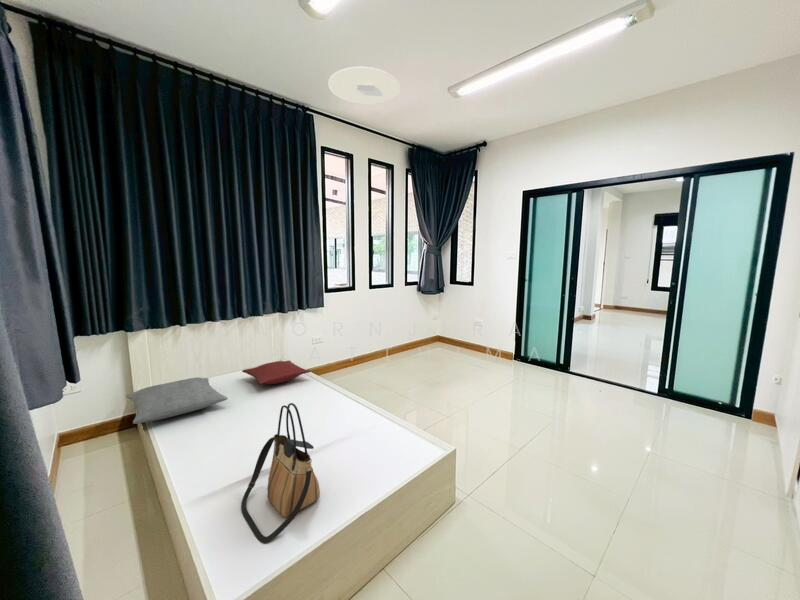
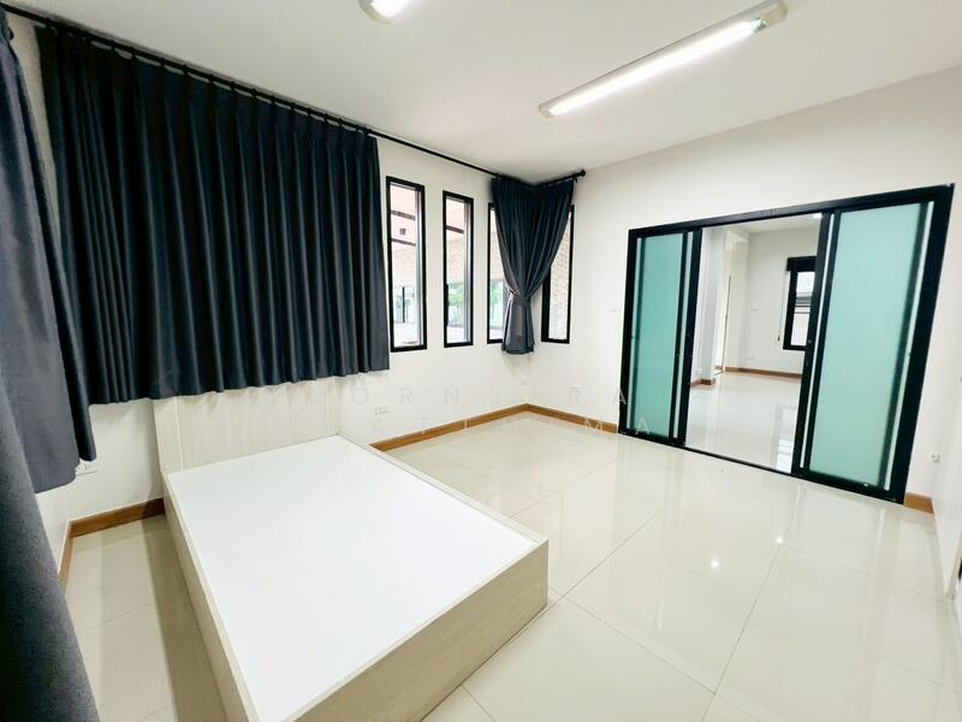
- tote bag [240,402,321,544]
- ceiling light [327,66,401,106]
- pillow [241,360,311,385]
- pillow [125,377,229,425]
